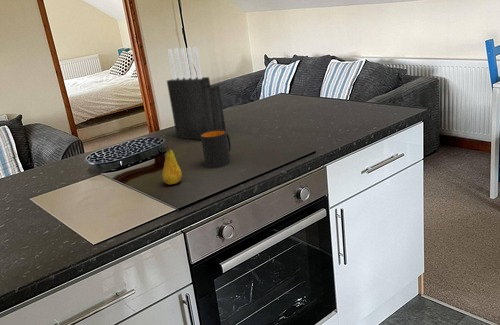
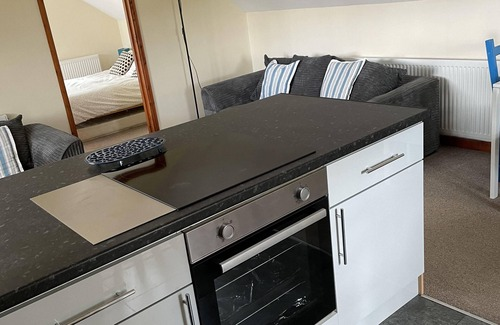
- fruit [161,145,183,185]
- knife block [166,46,227,141]
- mug [200,130,232,169]
